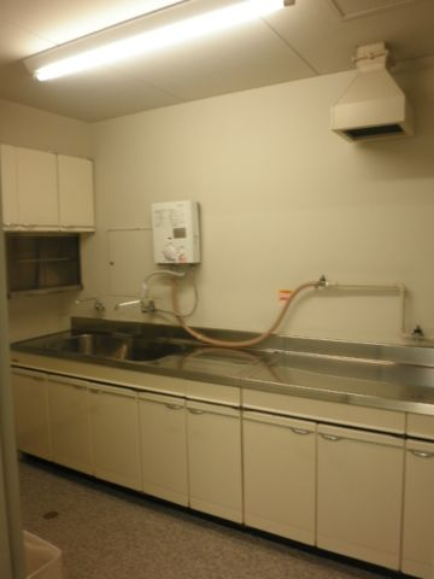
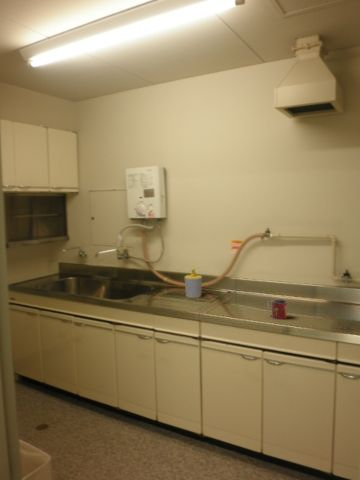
+ mug [266,299,288,320]
+ soap bottle [184,267,203,299]
